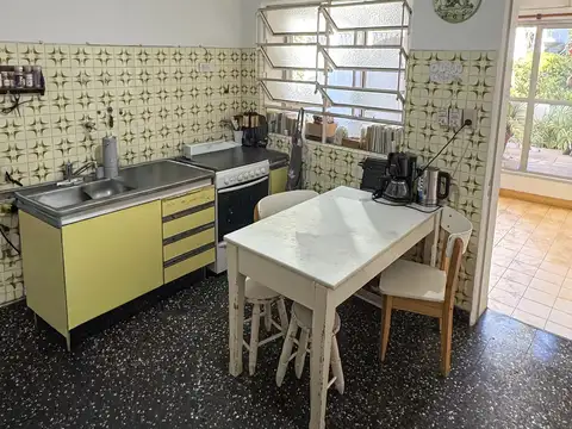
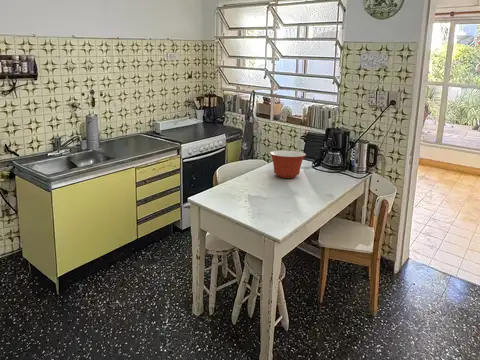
+ mixing bowl [269,150,307,179]
